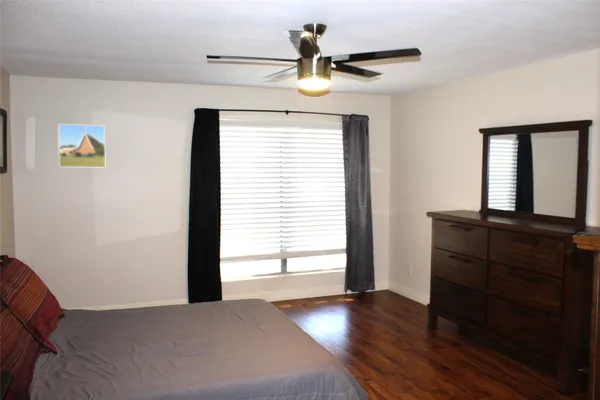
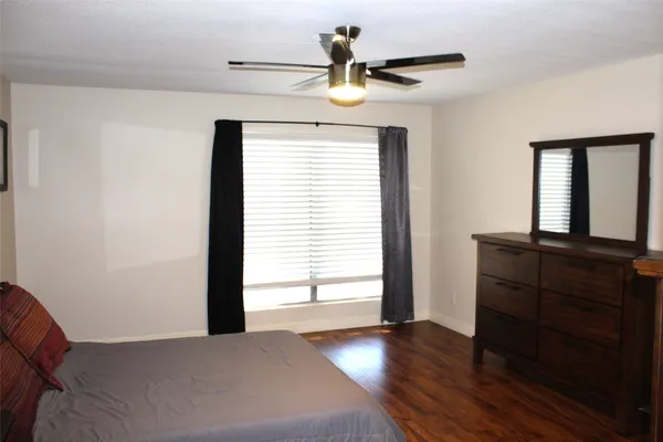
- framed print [57,123,106,168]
